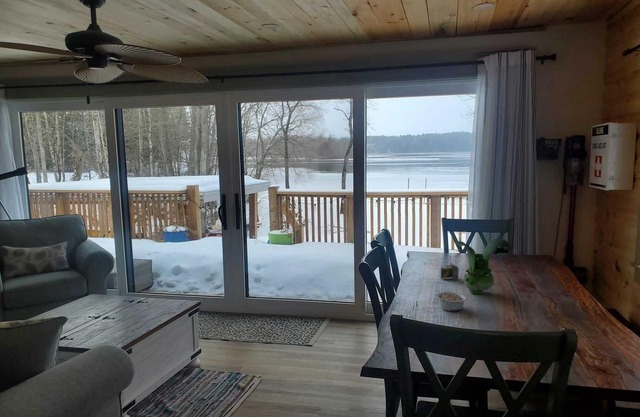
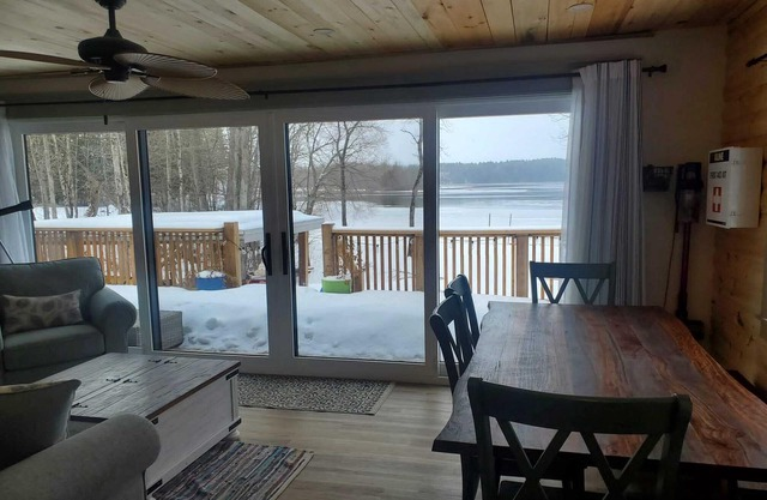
- architectural model [440,255,459,281]
- toy figurine [455,238,512,295]
- legume [435,291,468,312]
